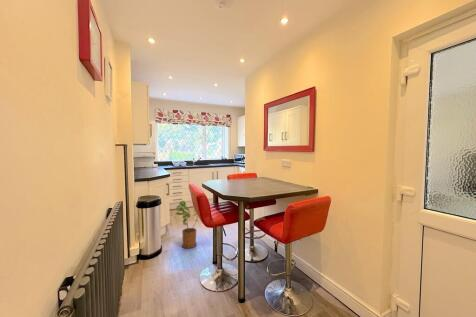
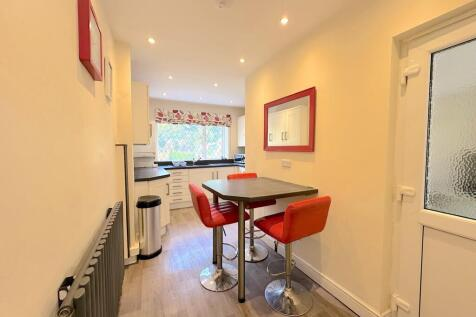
- house plant [174,200,199,249]
